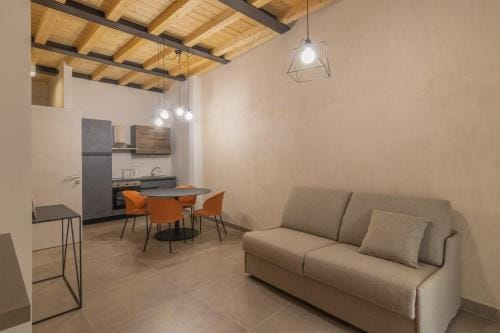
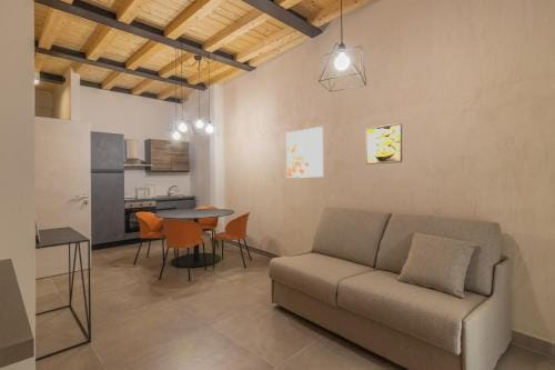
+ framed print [285,126,324,179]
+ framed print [365,122,403,166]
